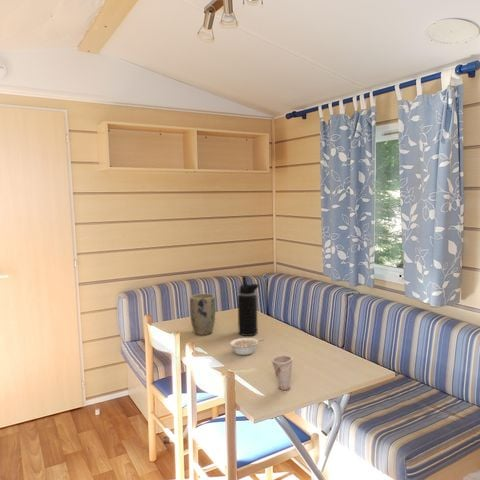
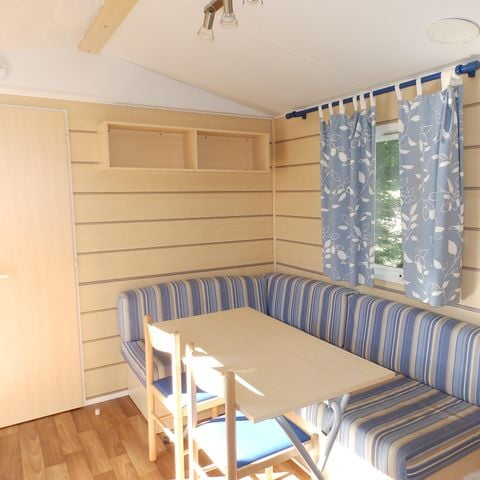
- plant pot [189,293,216,336]
- water bottle [237,276,260,337]
- cup [270,354,294,391]
- legume [229,337,264,356]
